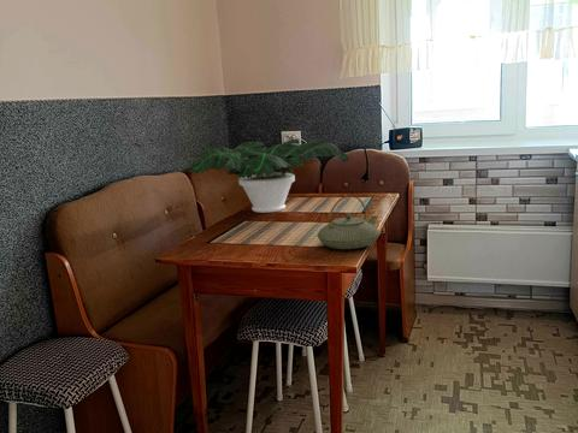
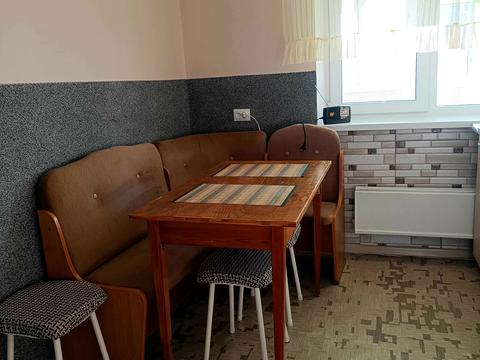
- teapot [315,194,382,250]
- potted plant [190,138,350,214]
